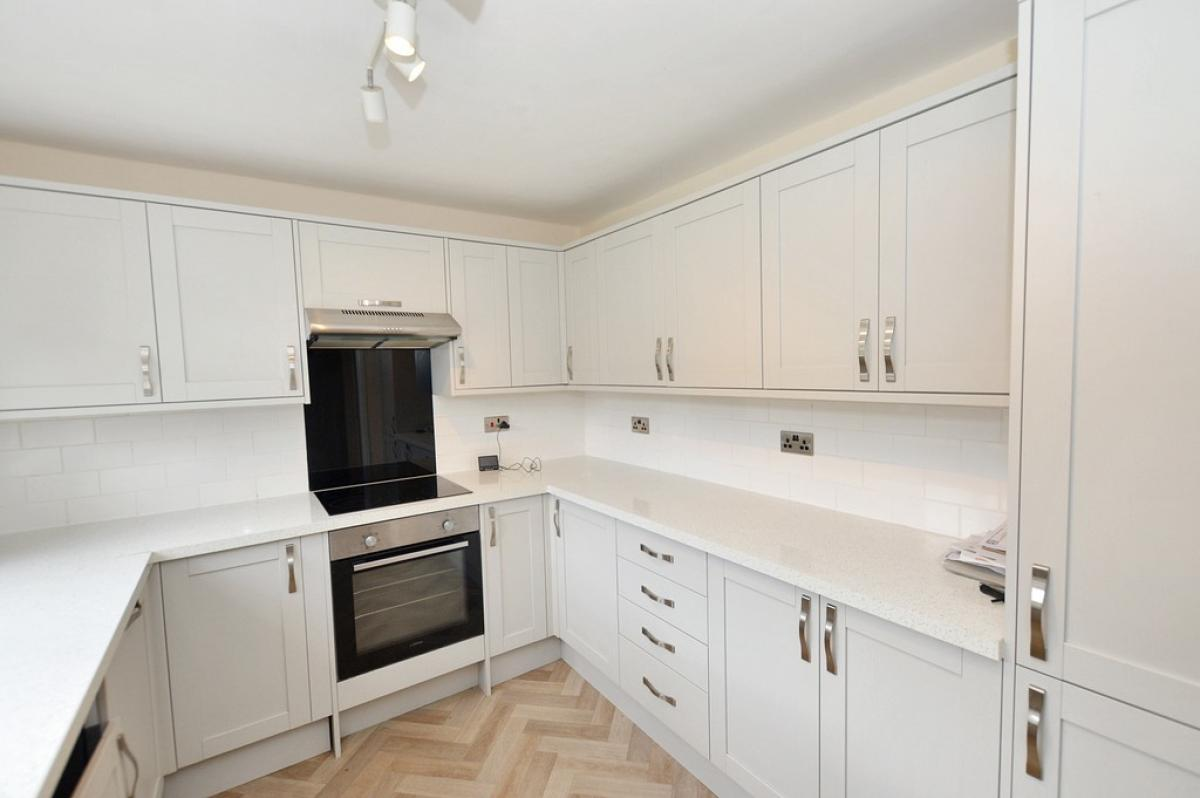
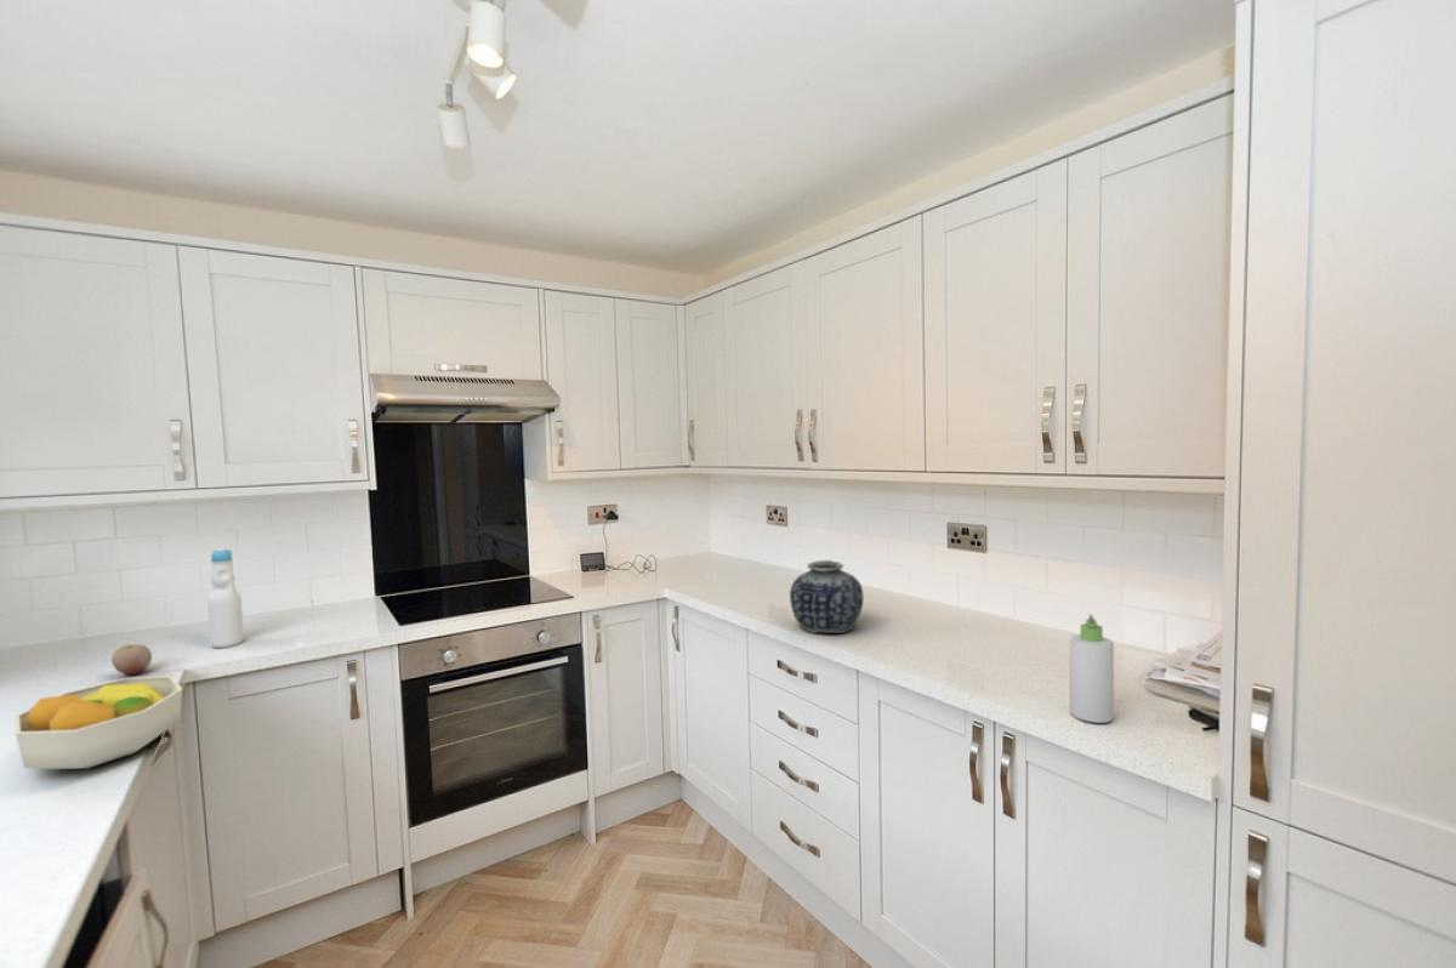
+ bottle [206,547,245,649]
+ fruit bowl [13,676,183,771]
+ fruit [110,643,153,676]
+ vase [789,559,865,634]
+ bottle [1069,614,1115,724]
